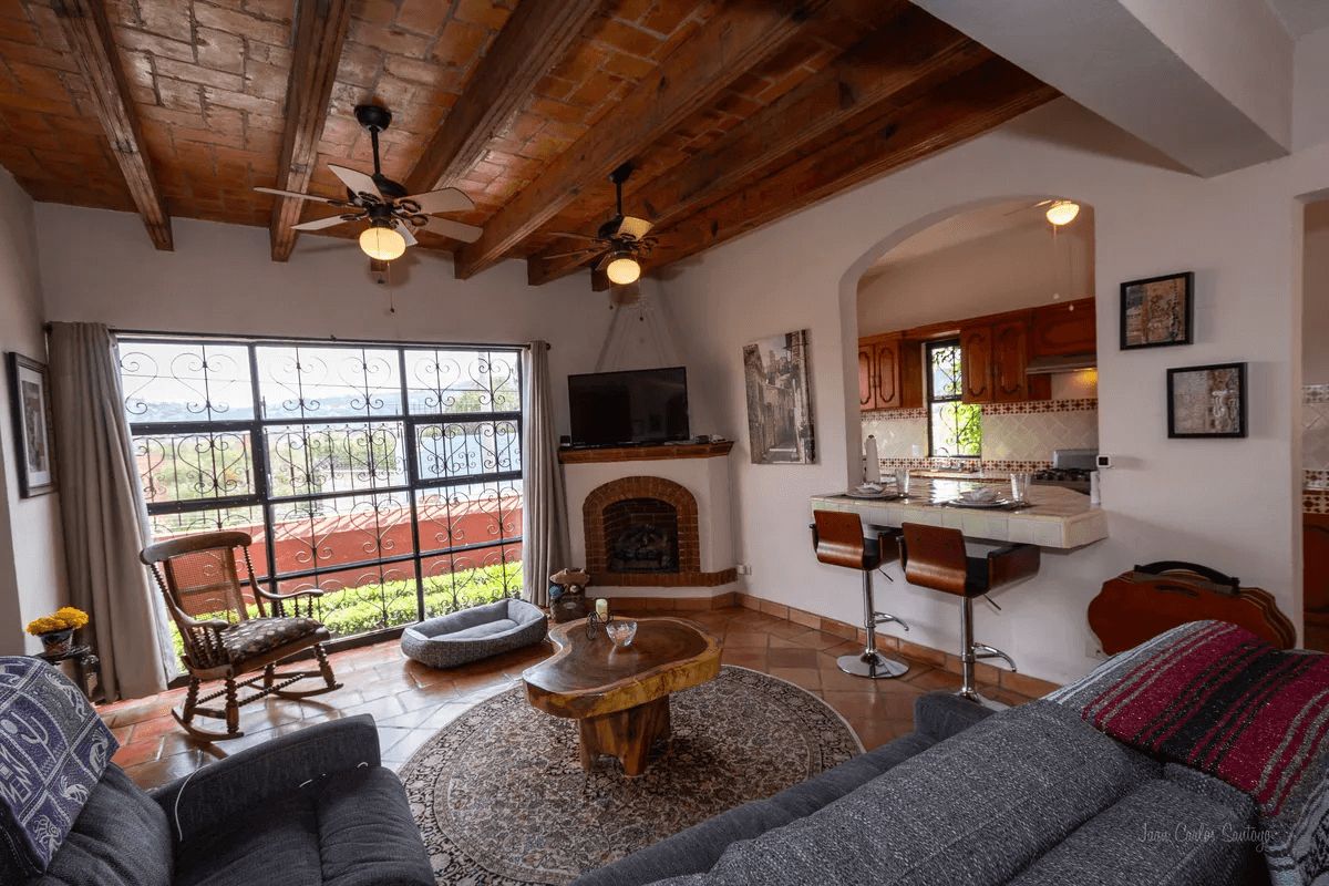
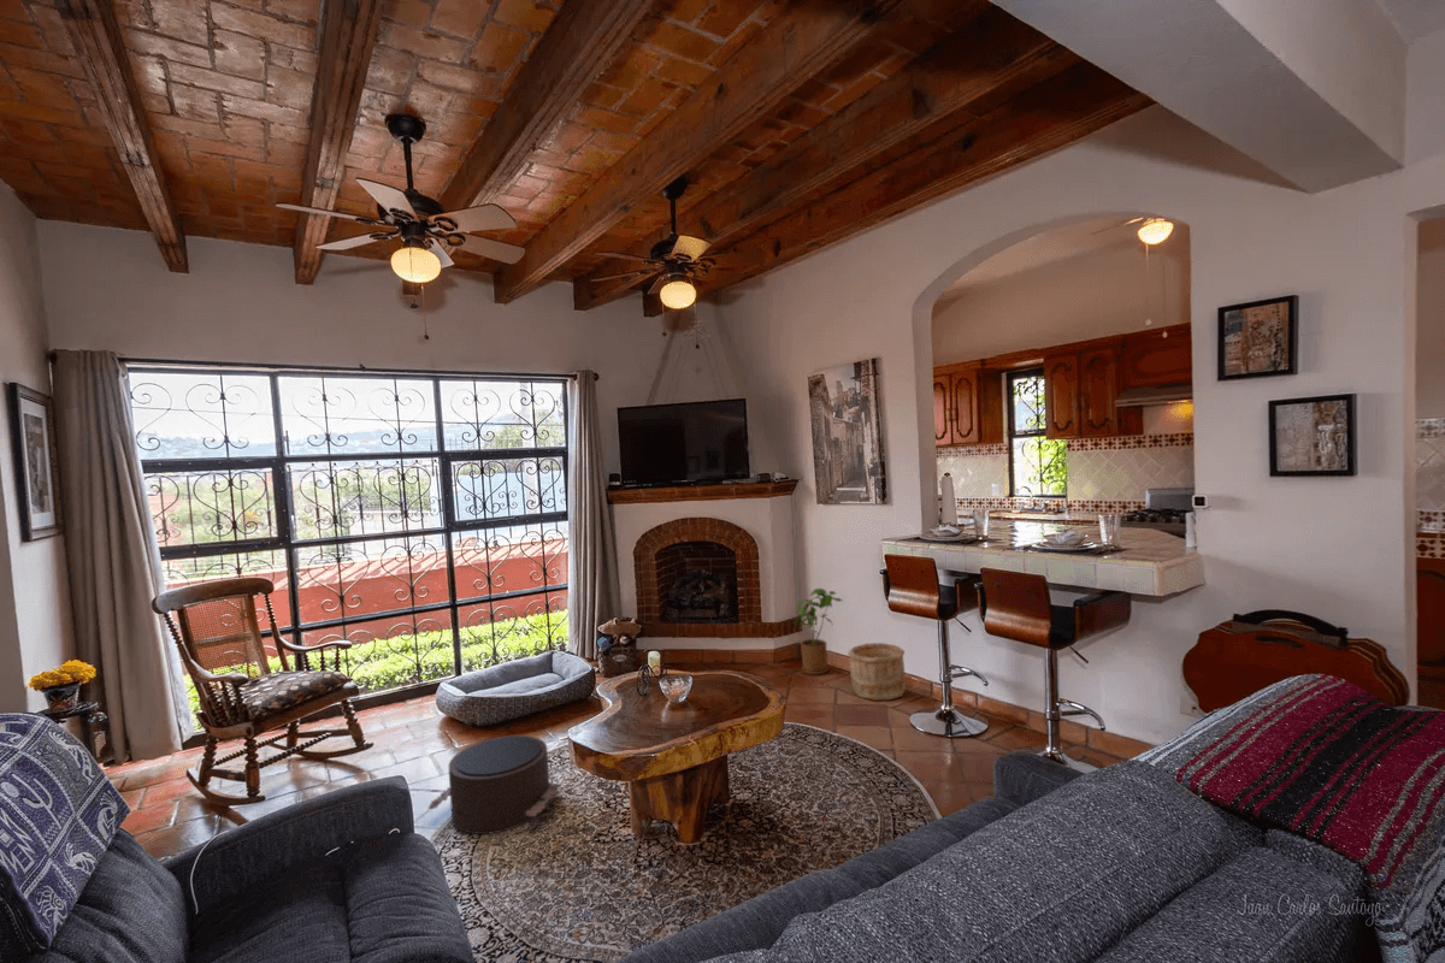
+ wooden bucket [847,642,907,702]
+ pouf [426,734,561,835]
+ house plant [792,587,843,677]
